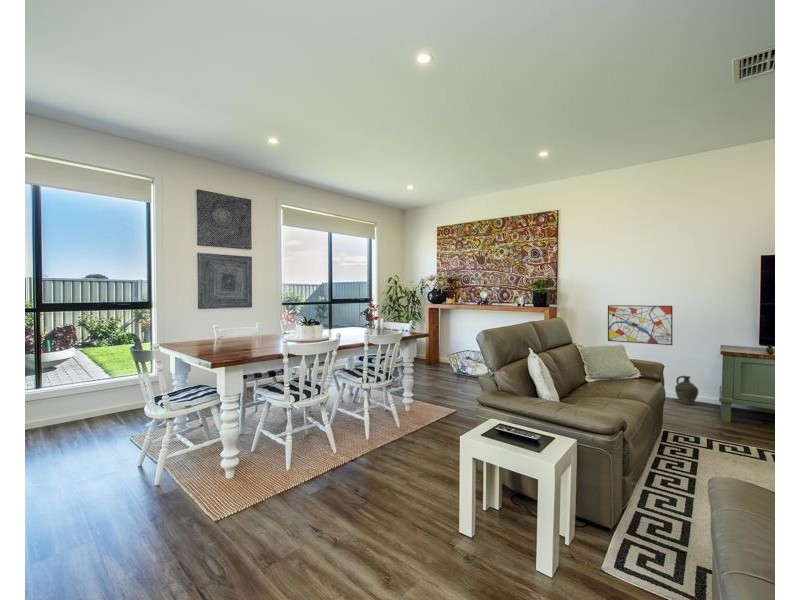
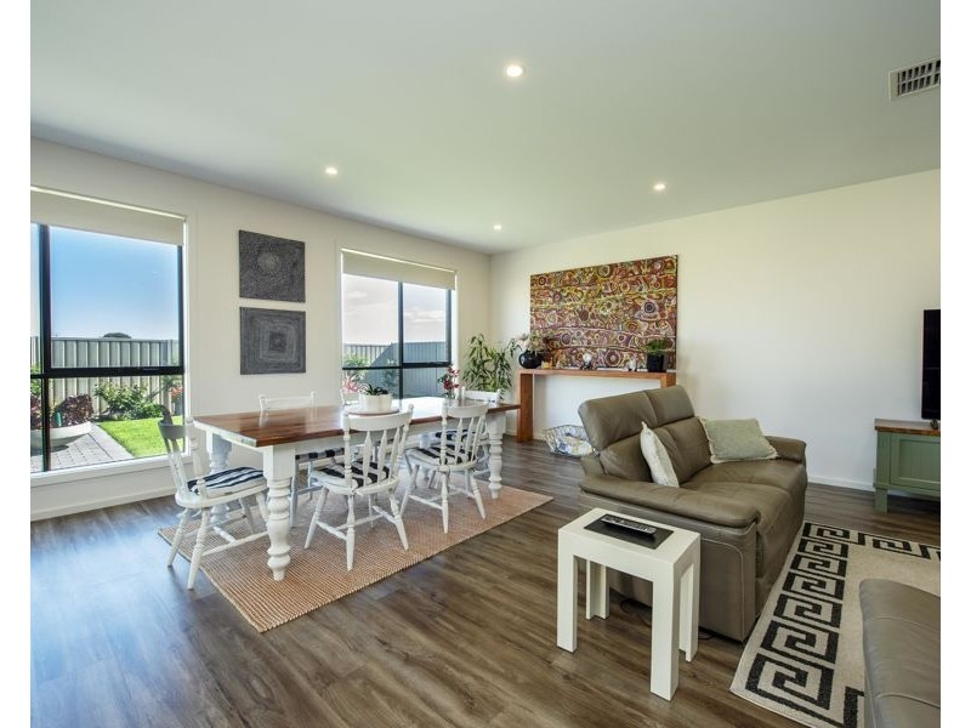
- ceramic jug [674,375,700,406]
- wall art [607,304,673,346]
